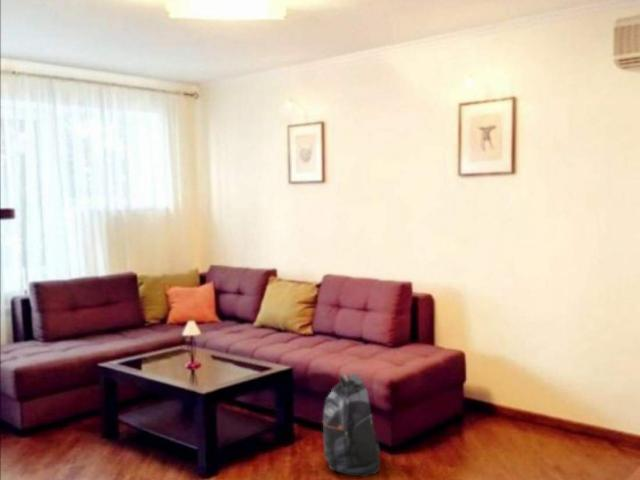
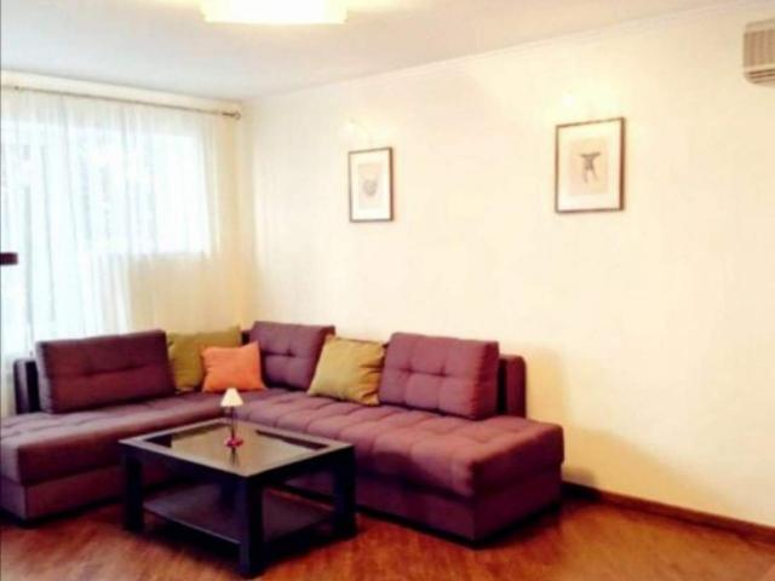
- backpack [322,373,381,478]
